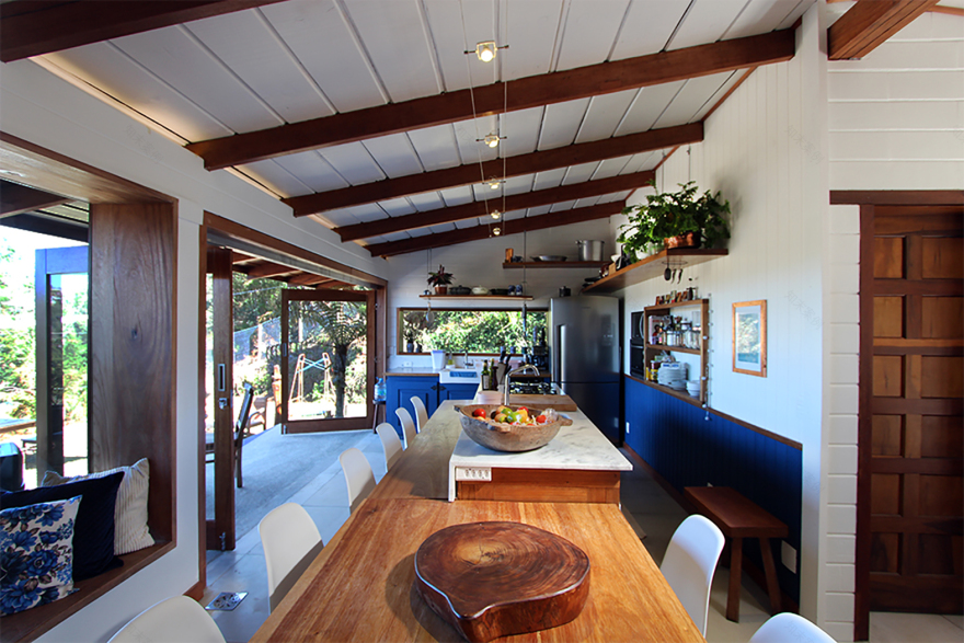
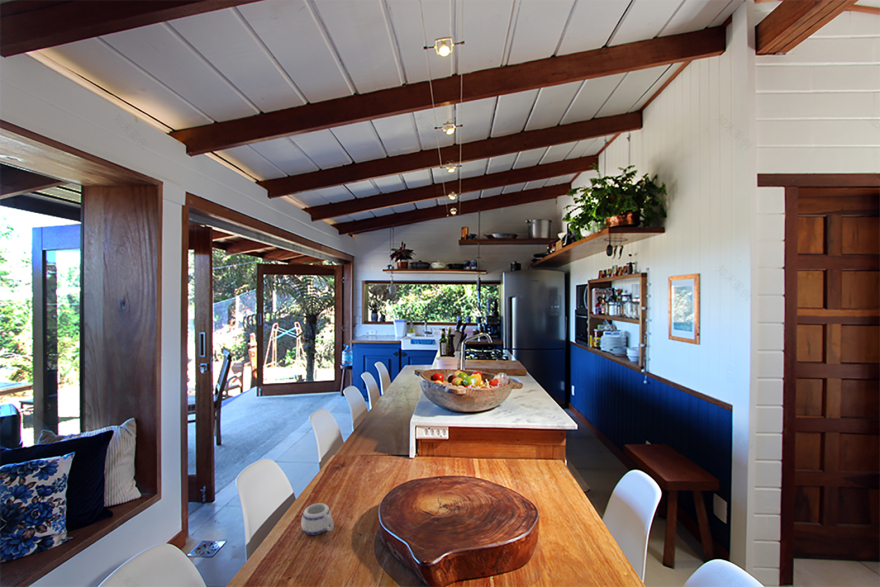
+ mug [300,502,335,536]
